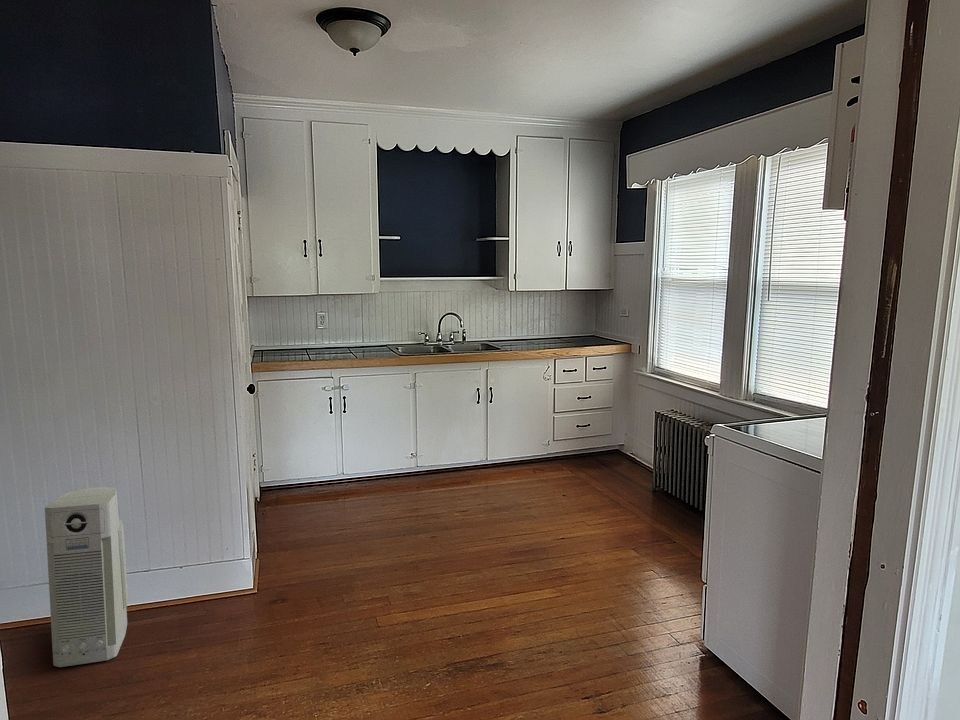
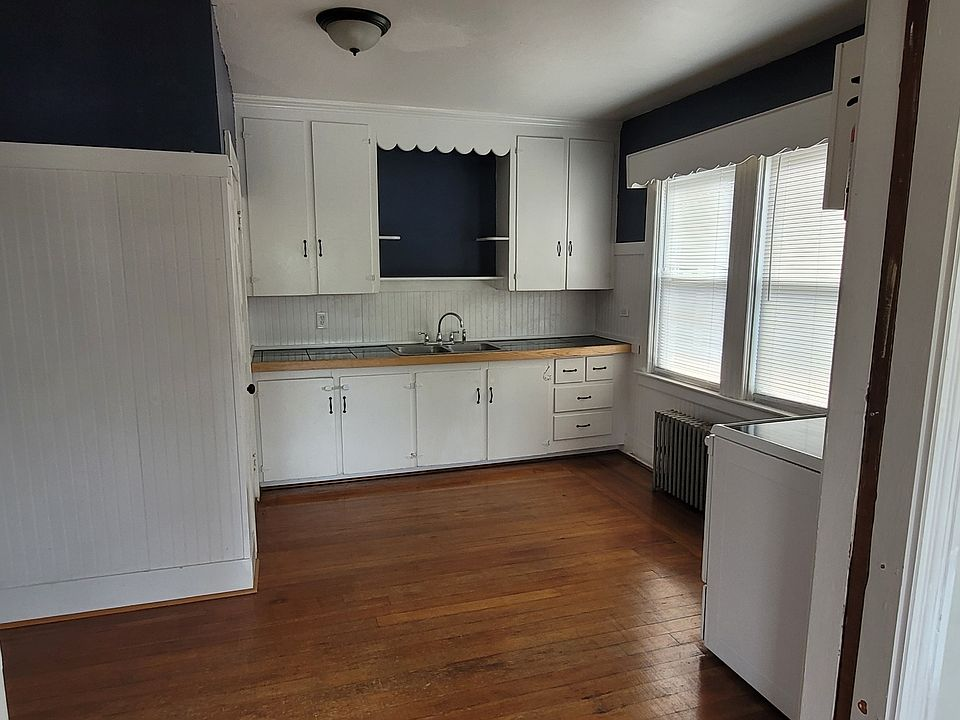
- air purifier [44,486,129,668]
